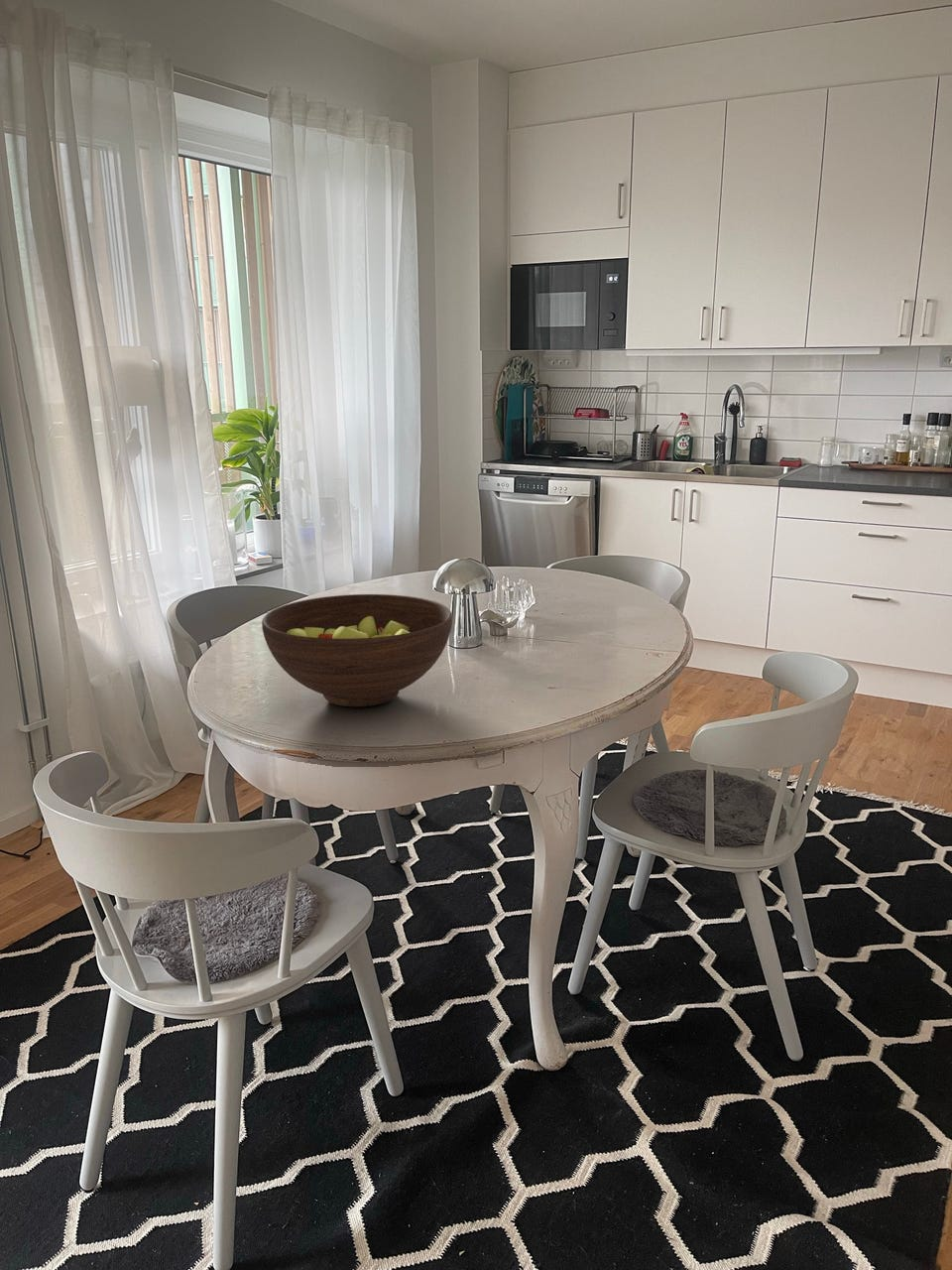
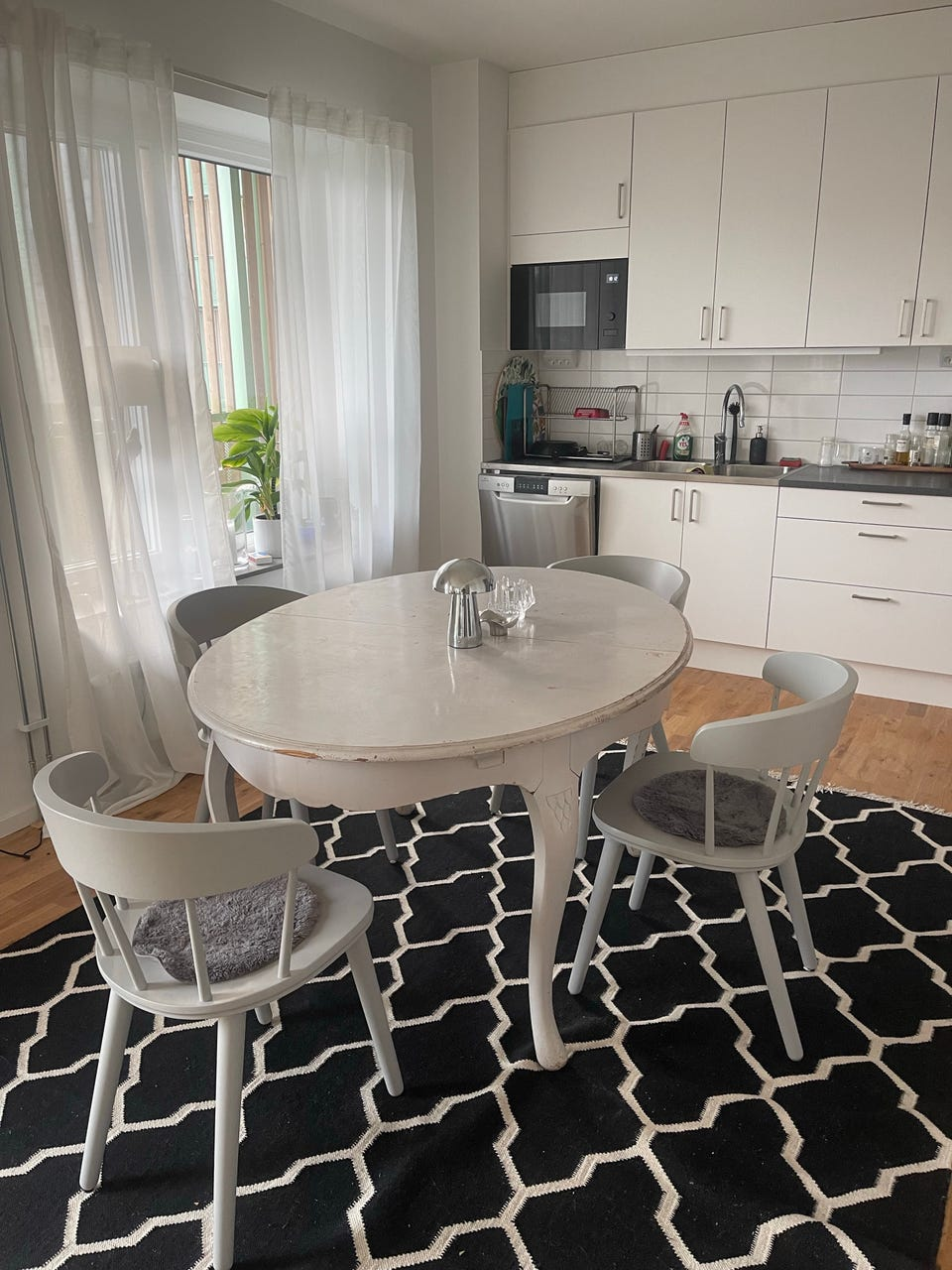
- fruit bowl [261,593,453,707]
